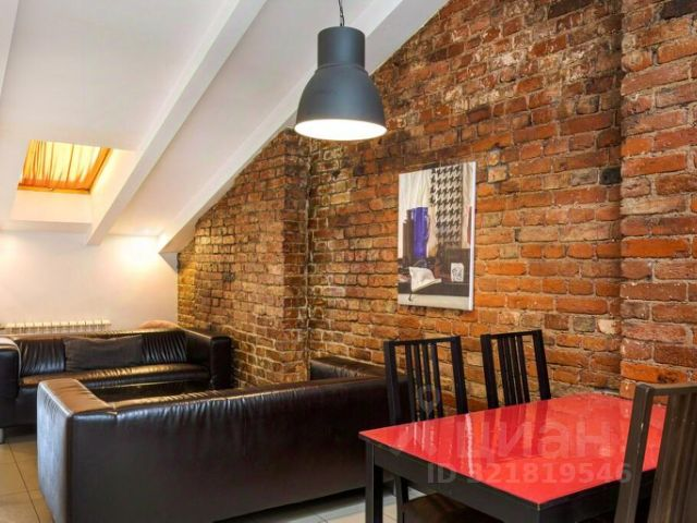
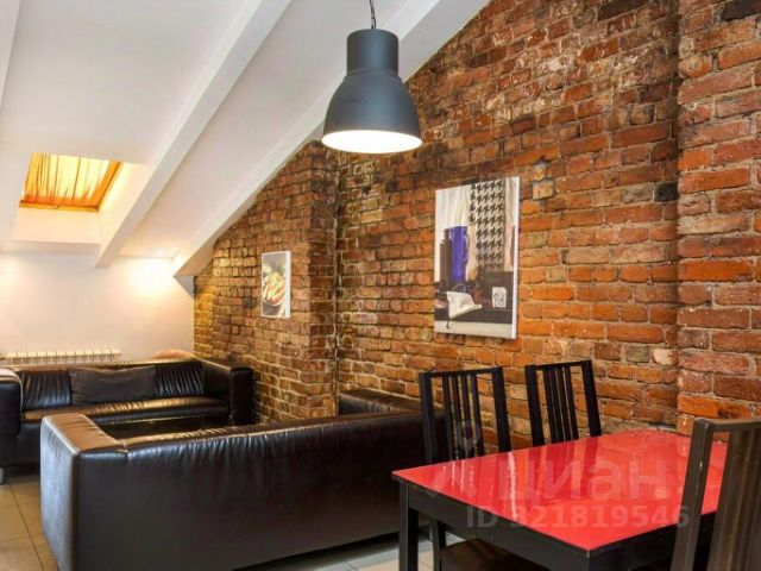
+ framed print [260,250,291,319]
